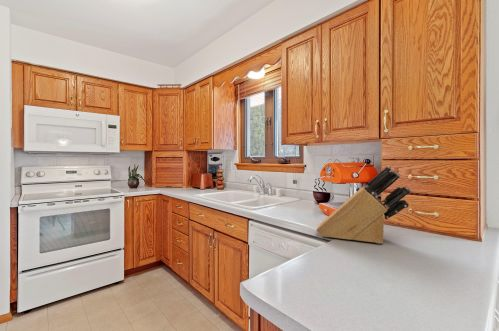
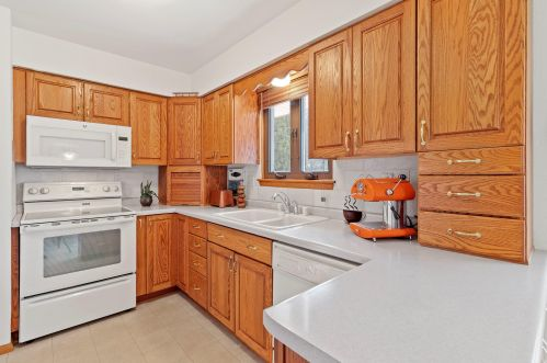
- knife block [315,165,412,245]
